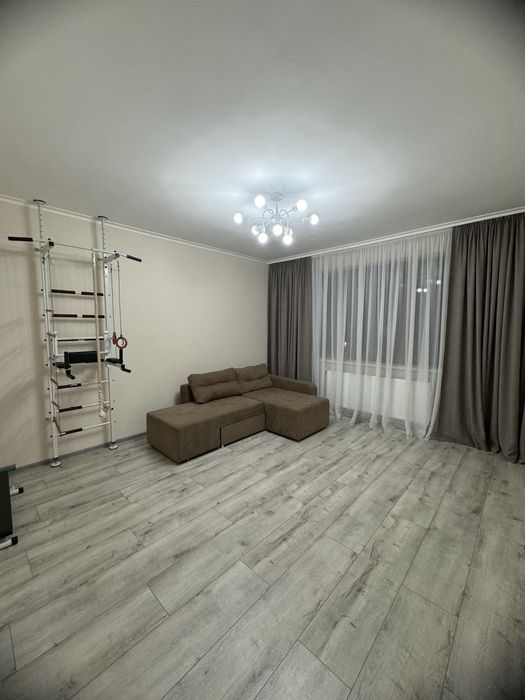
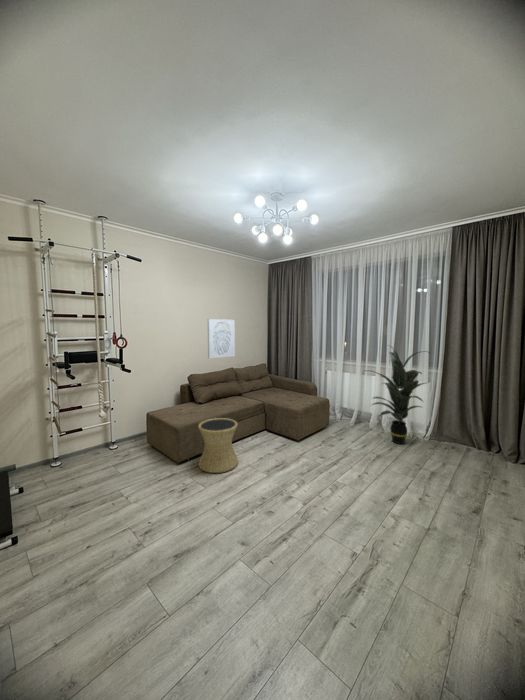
+ wall art [207,318,236,359]
+ indoor plant [361,344,432,445]
+ side table [197,417,239,474]
